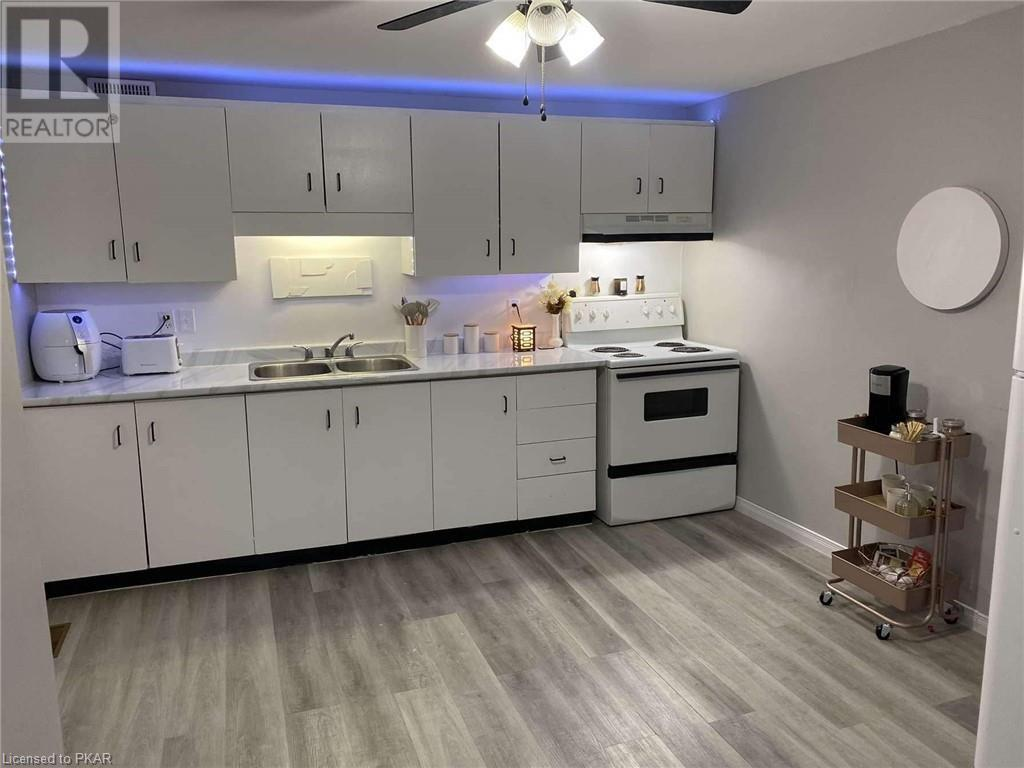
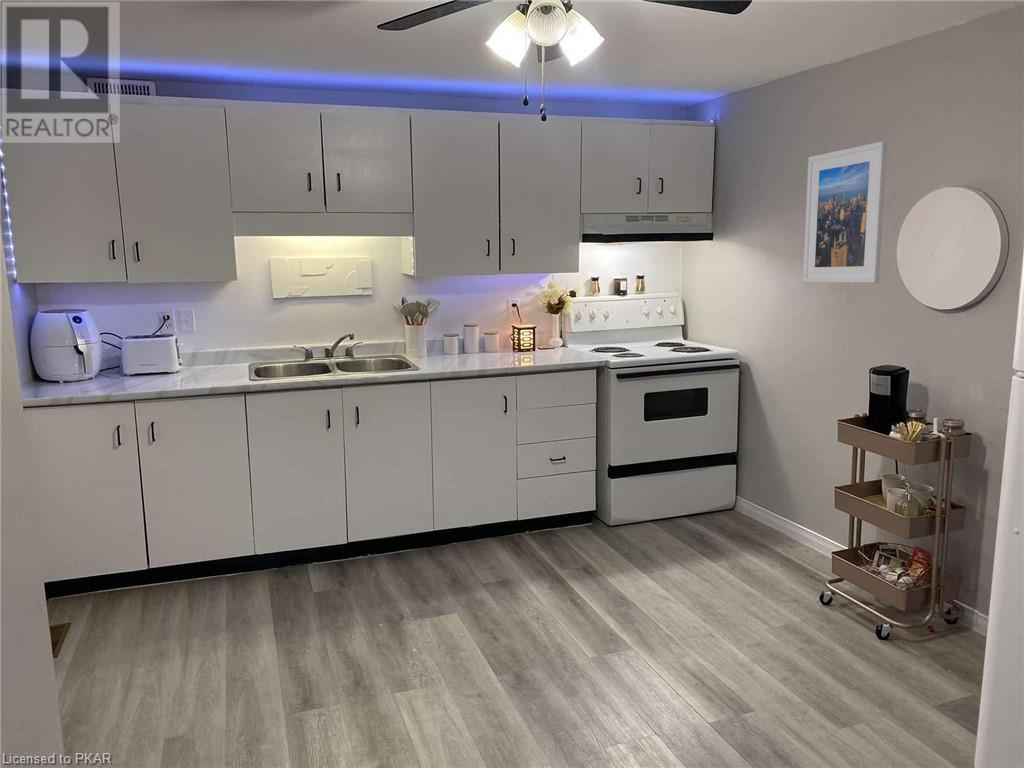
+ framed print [802,140,888,284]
